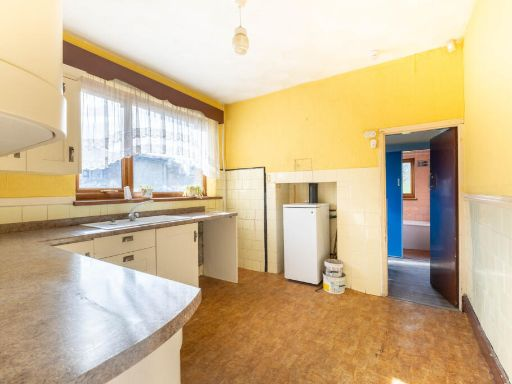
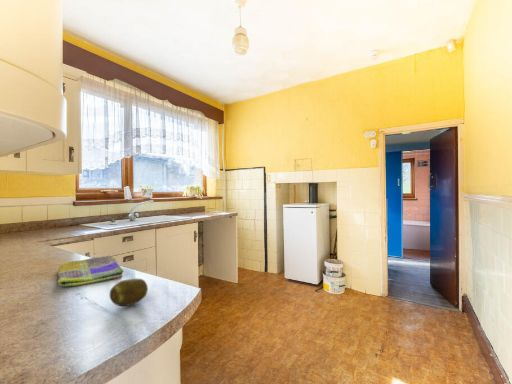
+ fruit [109,278,149,307]
+ dish towel [57,255,125,287]
